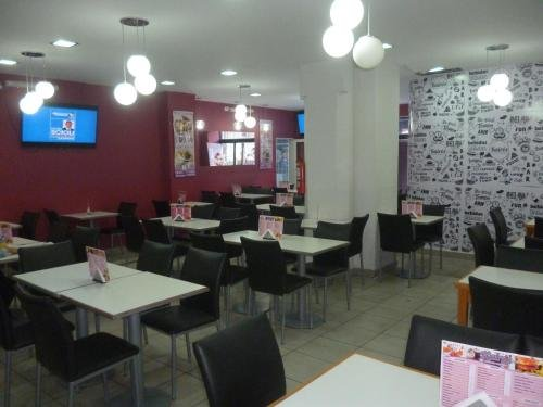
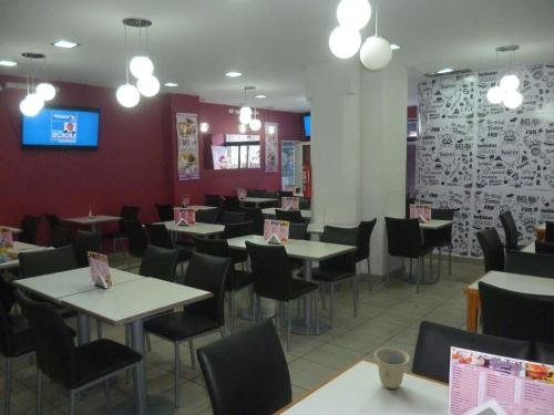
+ cup [373,346,411,390]
